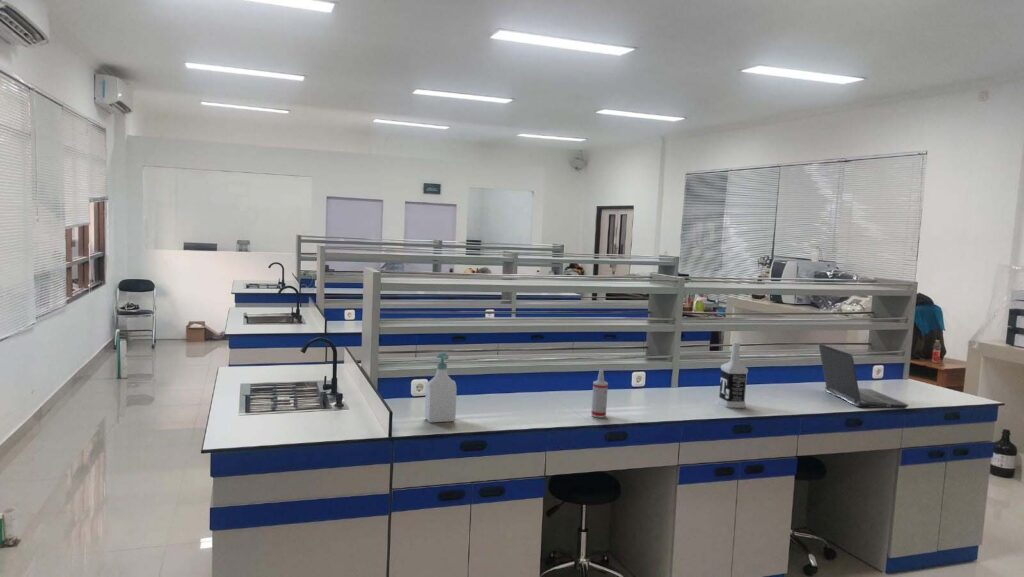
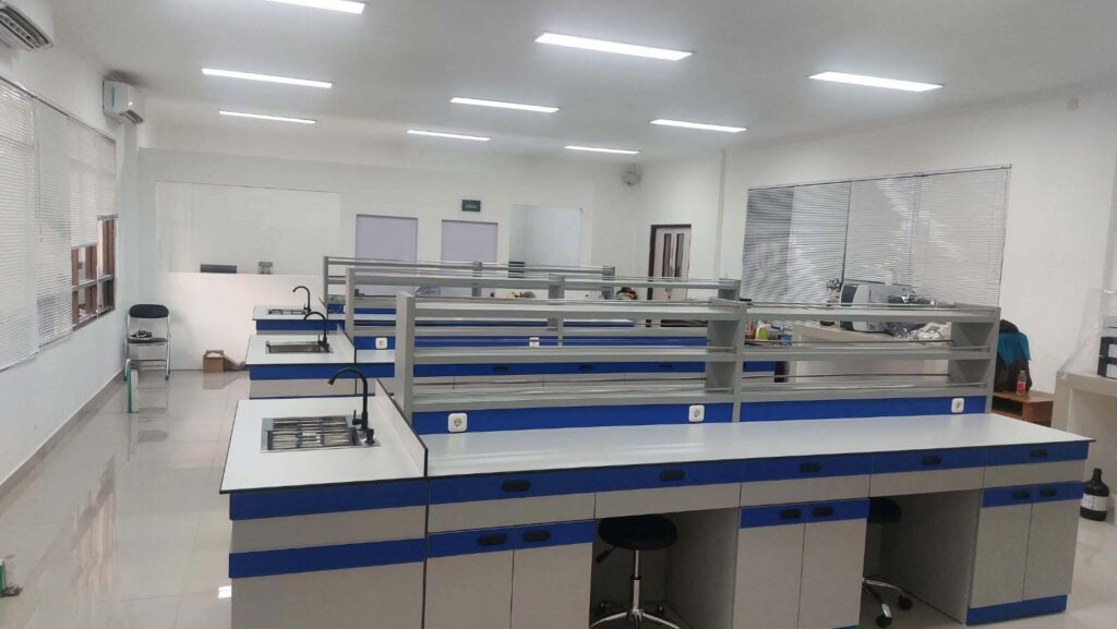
- laptop computer [818,343,909,410]
- vodka [717,341,749,409]
- spray bottle [590,369,609,419]
- soap bottle [424,351,458,423]
